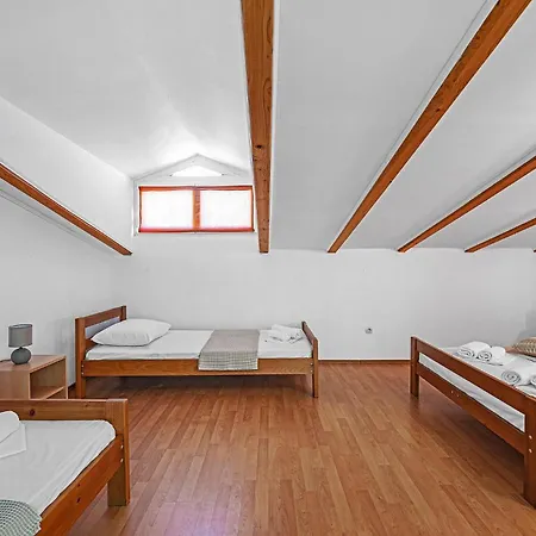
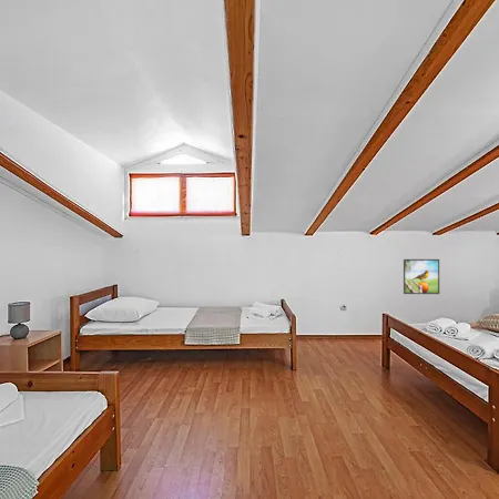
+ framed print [403,258,440,295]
